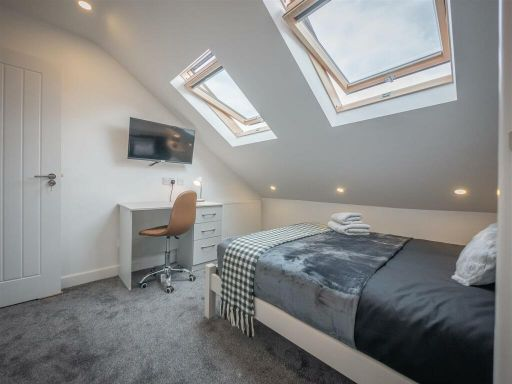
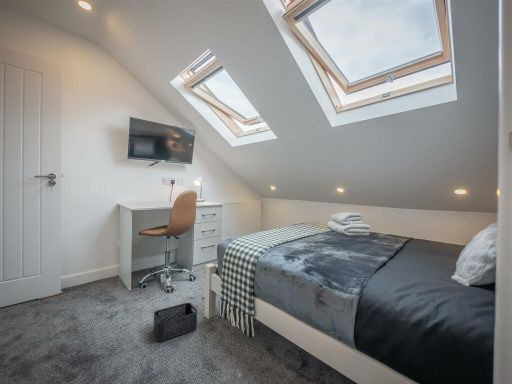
+ storage bin [152,302,198,342]
